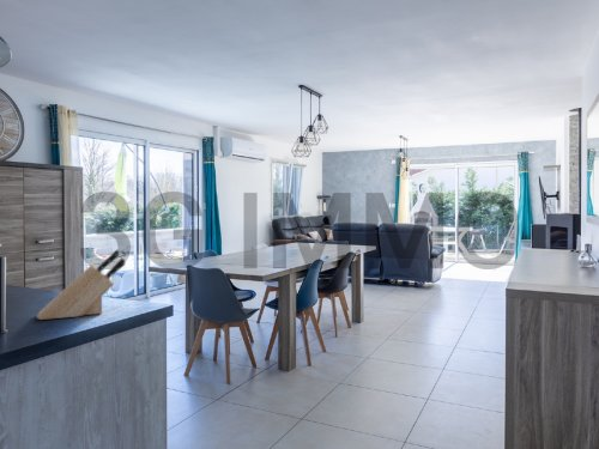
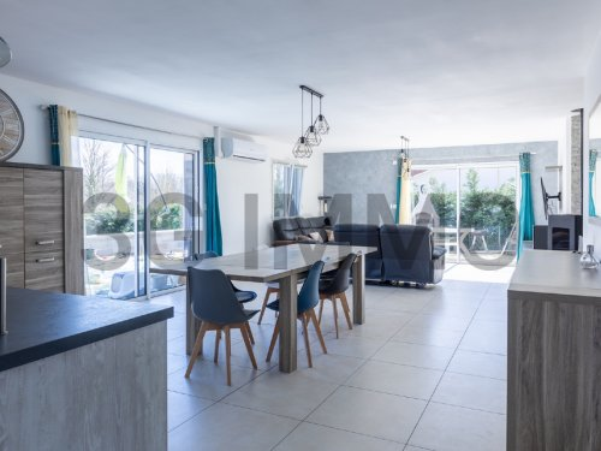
- knife block [36,248,126,321]
